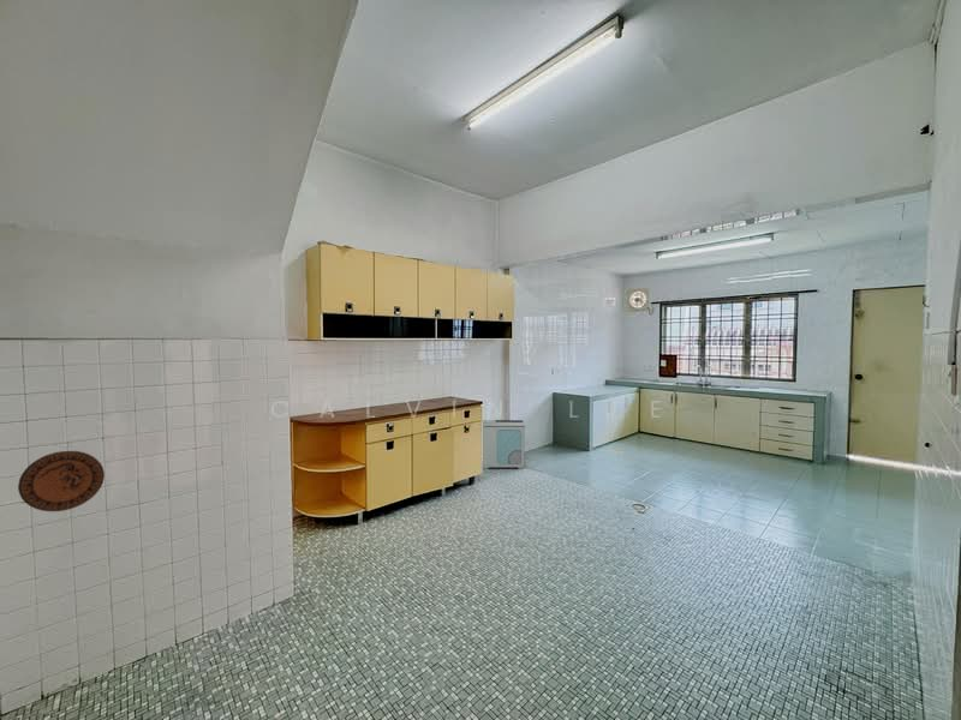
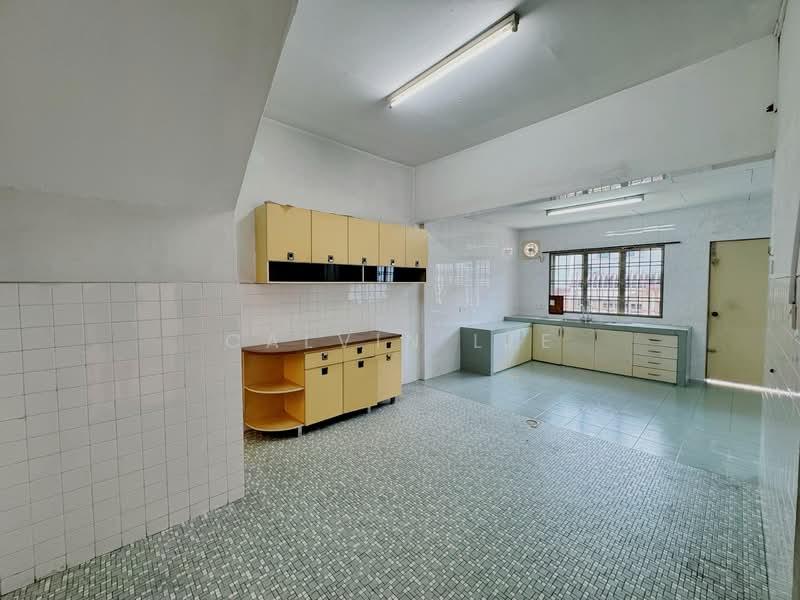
- decorative plate [17,450,106,512]
- air purifier [482,419,526,470]
